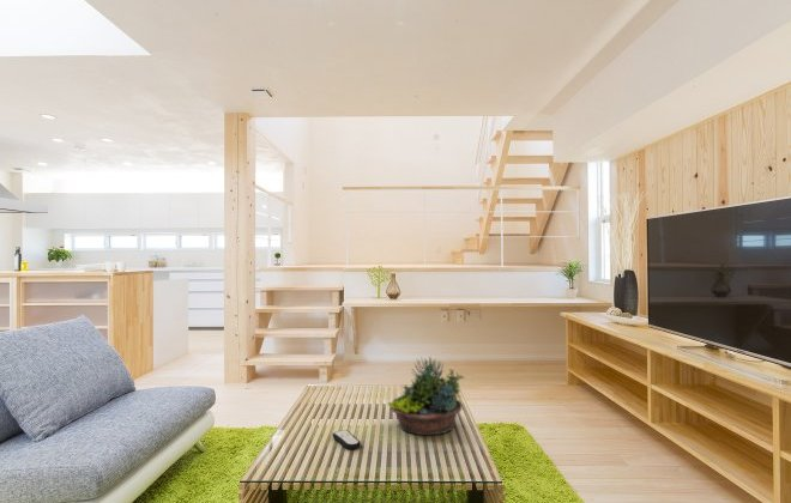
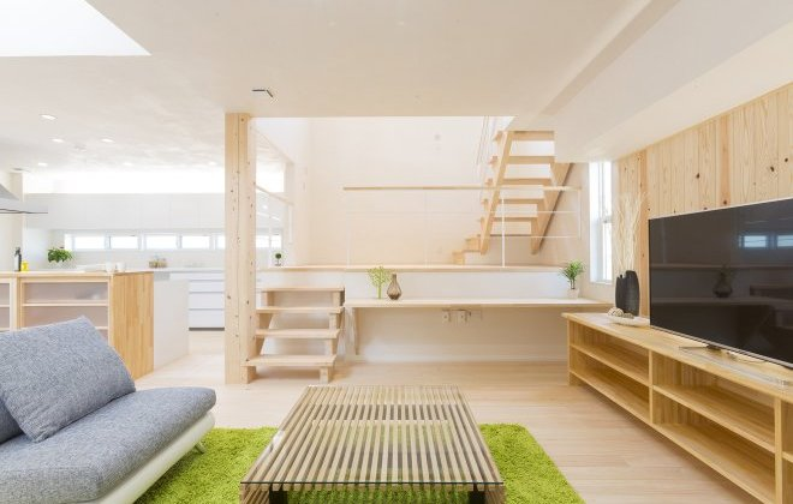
- remote control [332,429,362,450]
- succulent planter [387,357,466,436]
